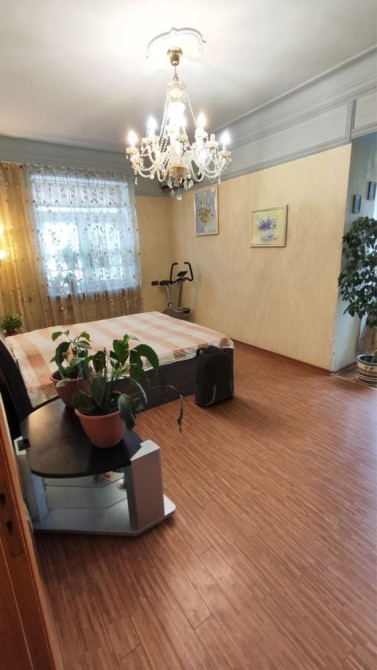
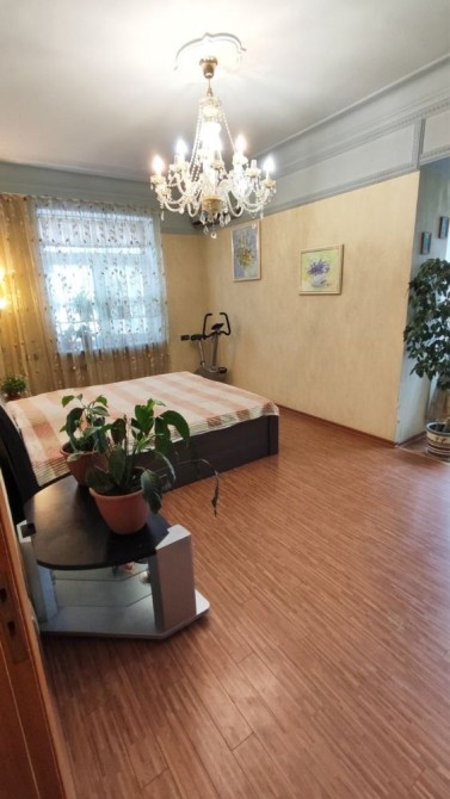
- backpack [194,344,235,407]
